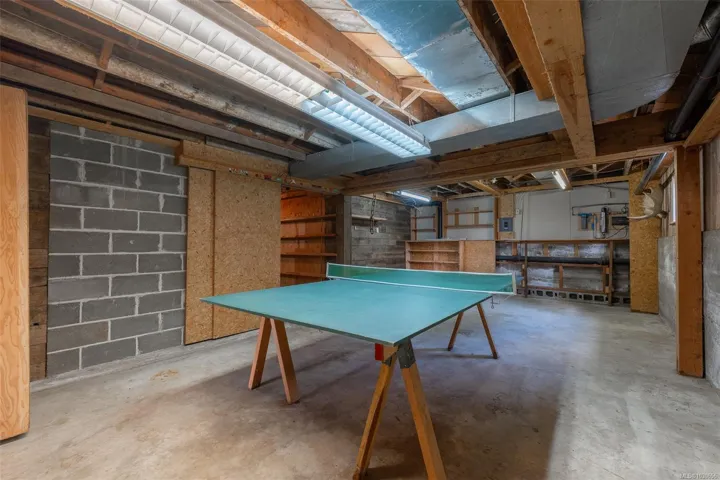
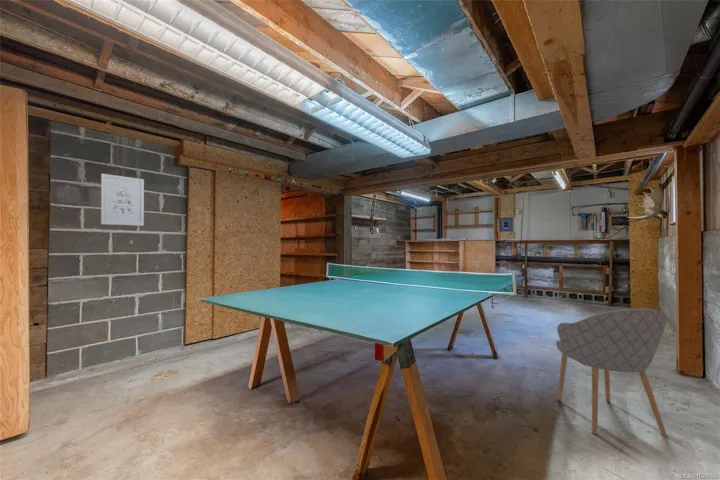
+ chair [555,308,668,438]
+ wall art [100,173,145,227]
